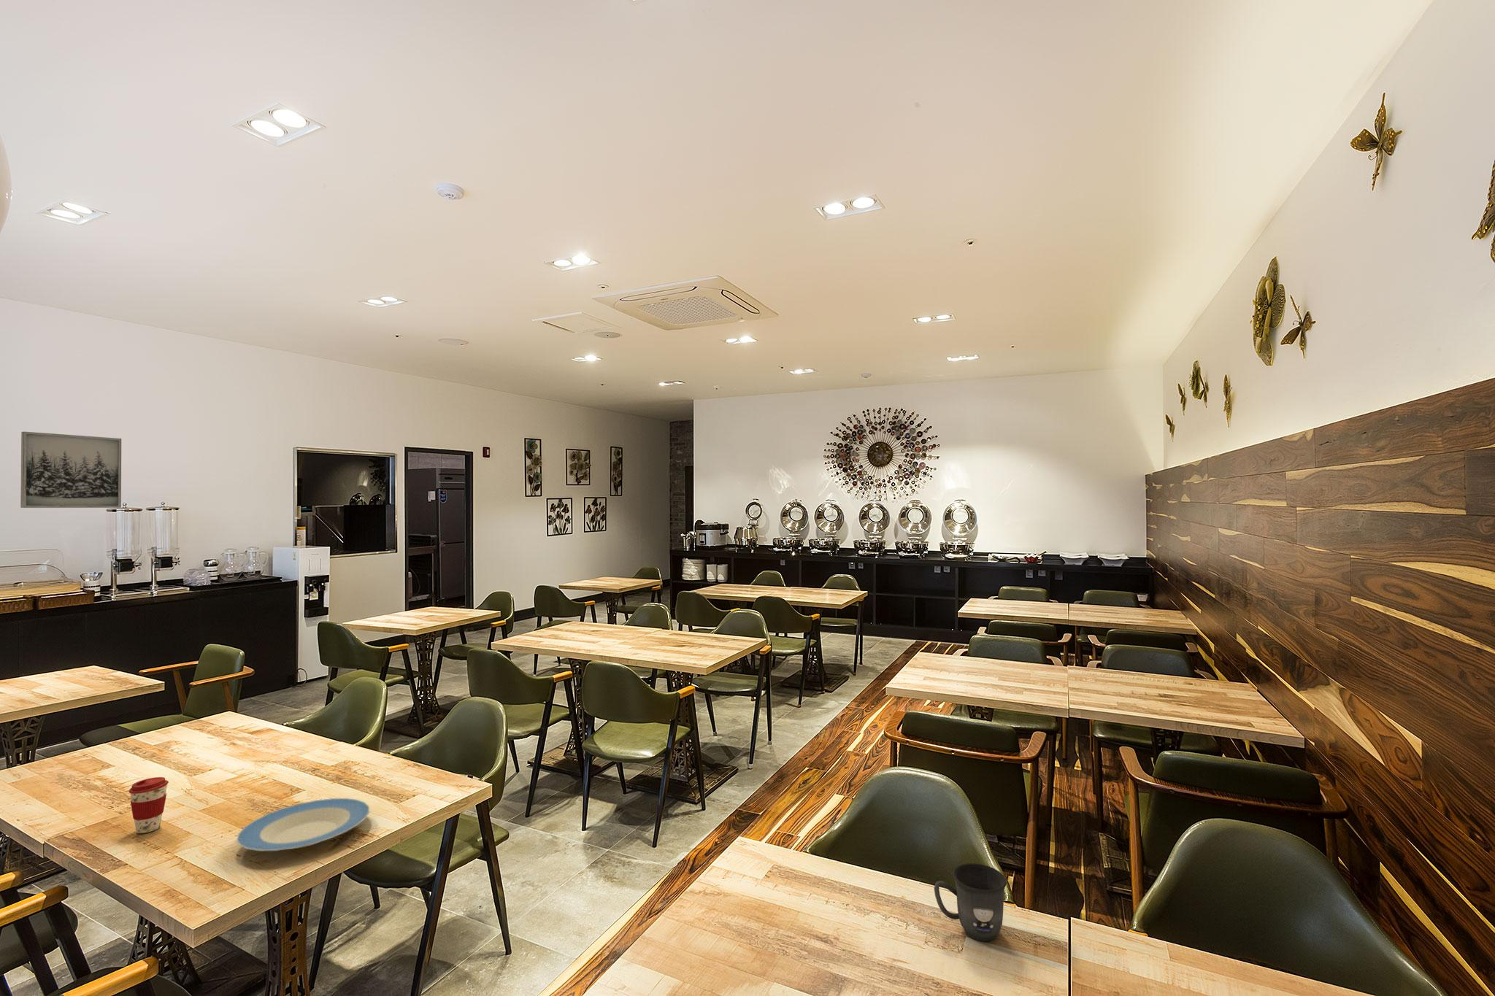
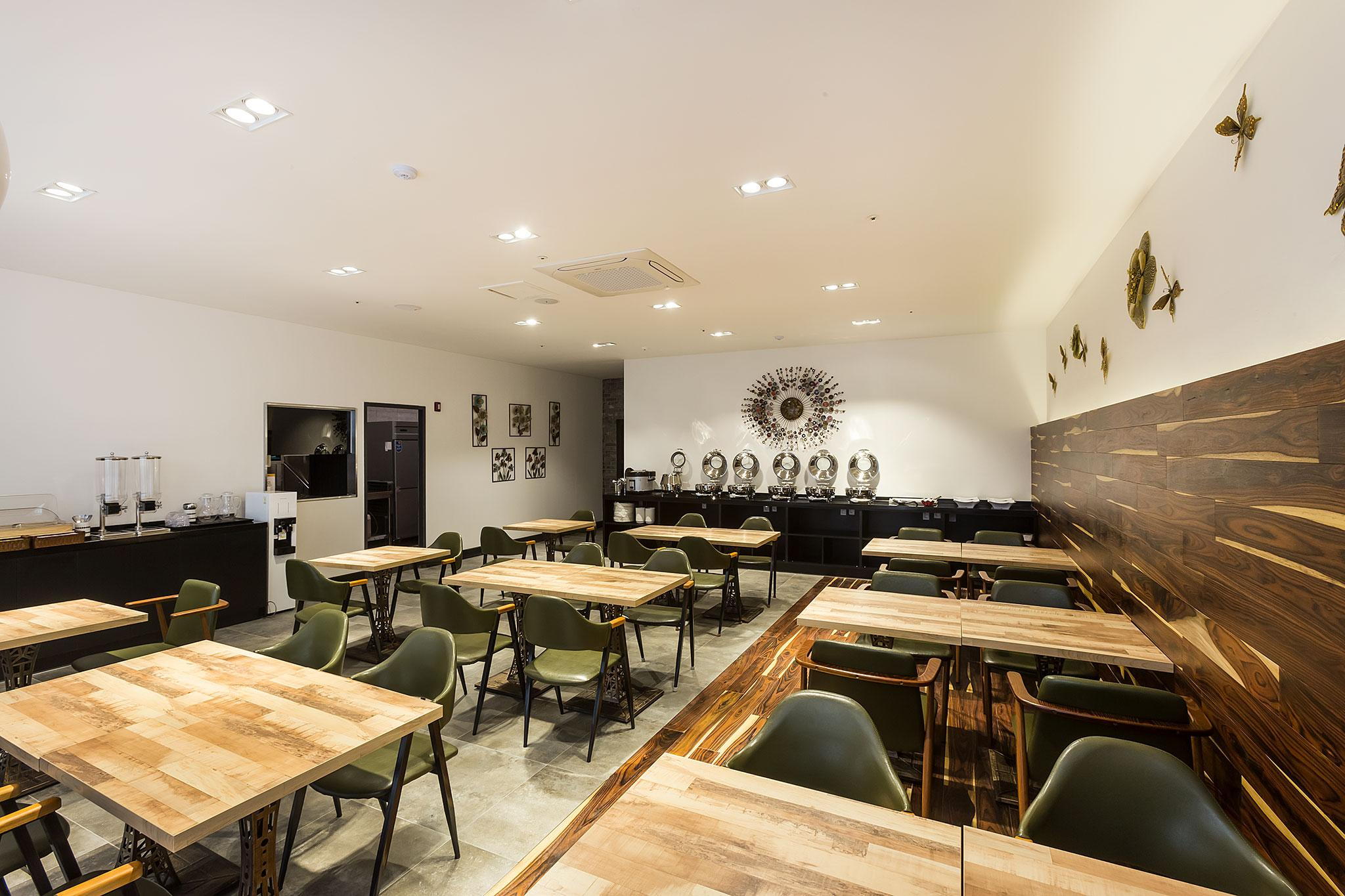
- plate [236,797,370,851]
- coffee cup [128,776,169,834]
- mug [934,863,1007,942]
- wall art [20,431,122,509]
